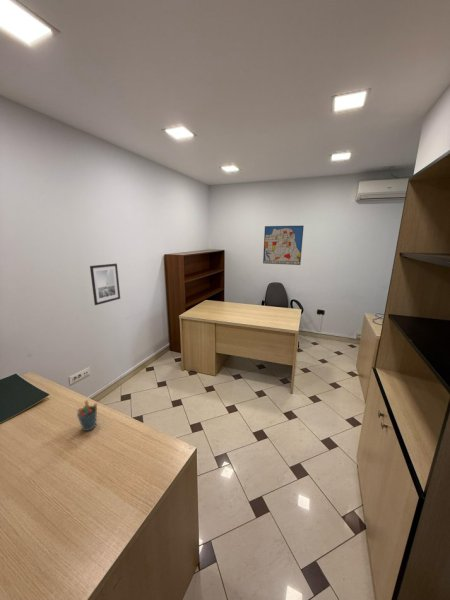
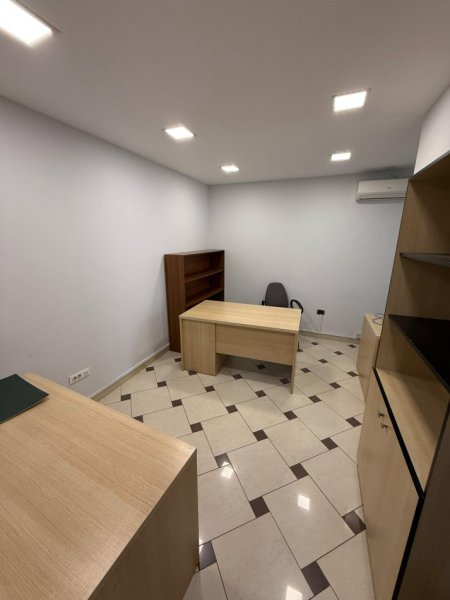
- wall art [89,263,121,306]
- wall art [262,225,305,266]
- pen holder [74,399,98,432]
